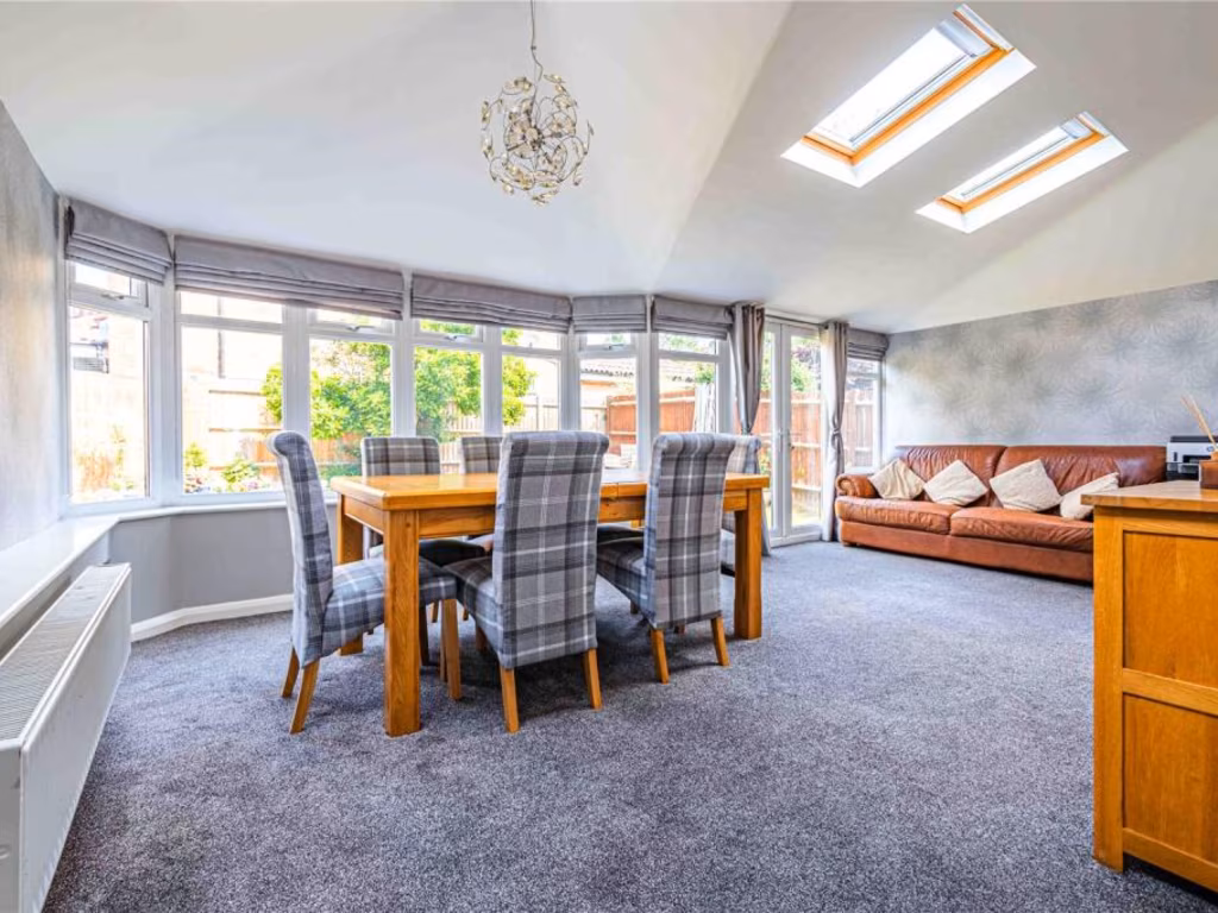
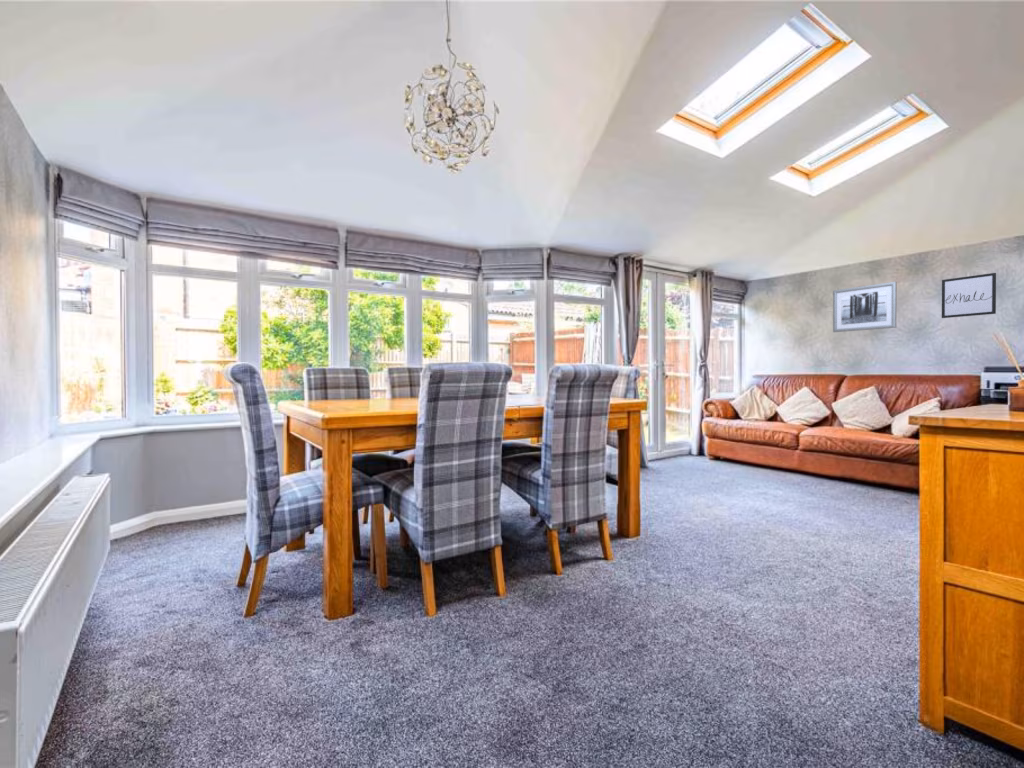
+ wall art [941,272,997,319]
+ wall art [832,281,897,333]
